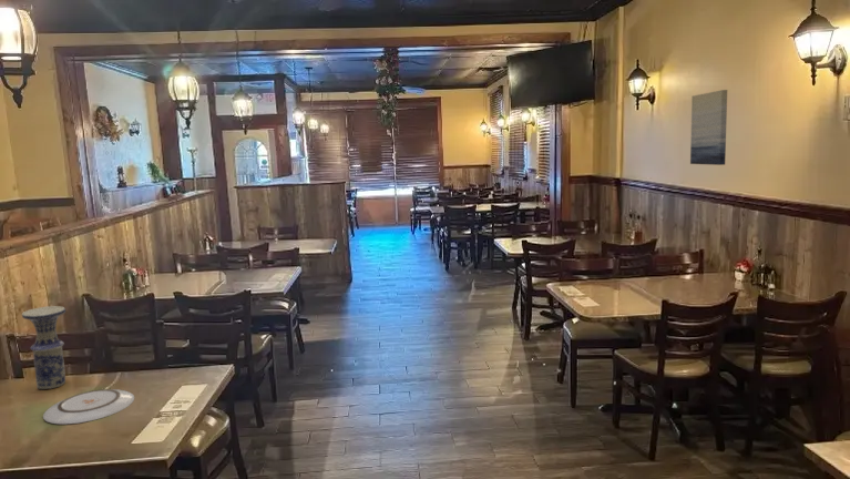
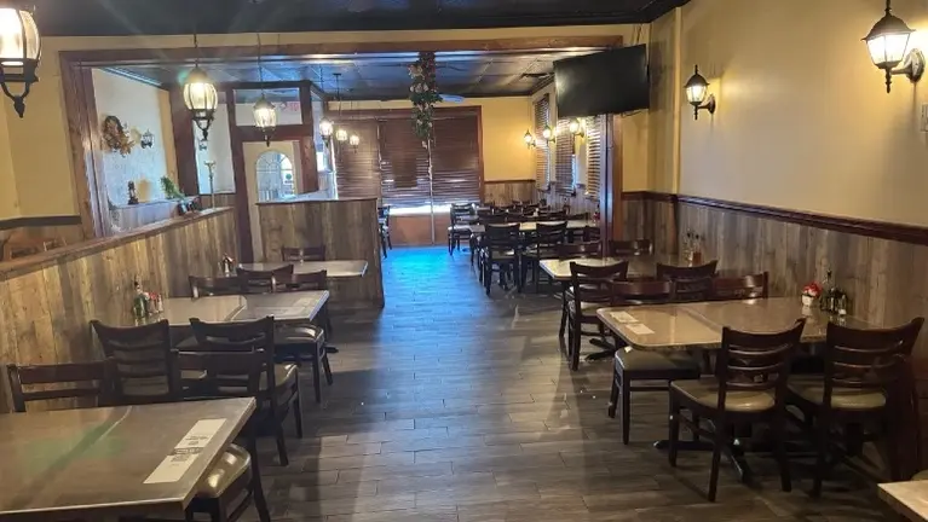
- plate [42,388,135,426]
- wall art [689,89,728,166]
- vase [21,305,66,390]
